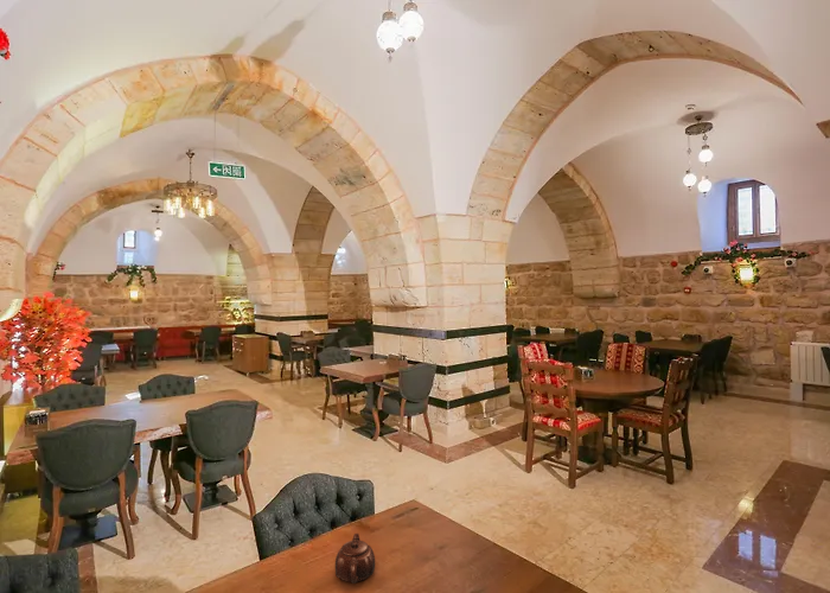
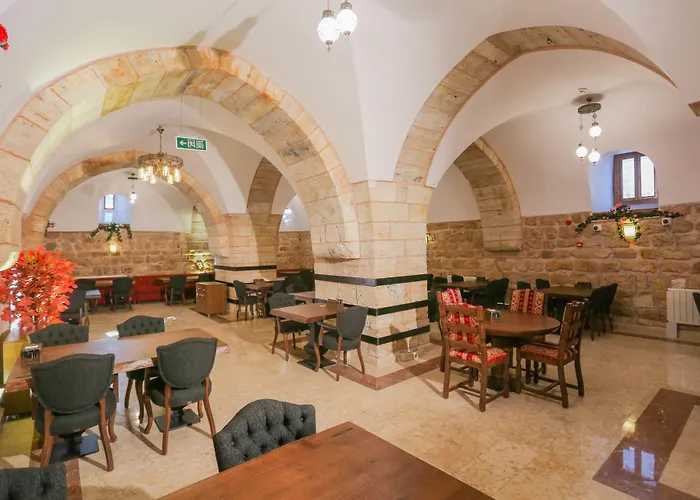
- teapot [334,533,376,585]
